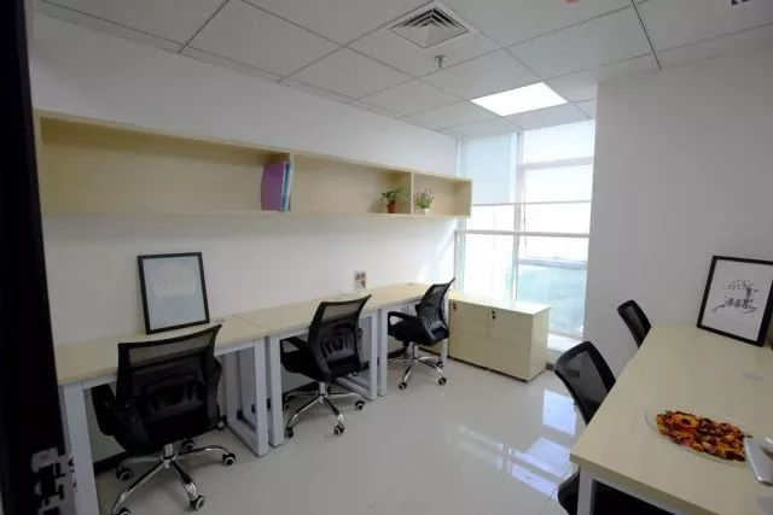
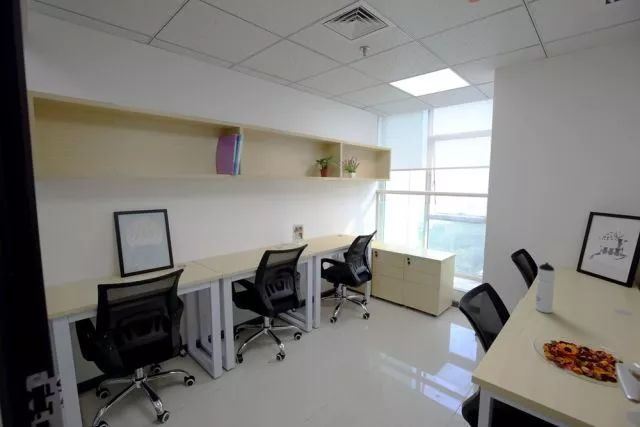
+ water bottle [534,261,556,314]
